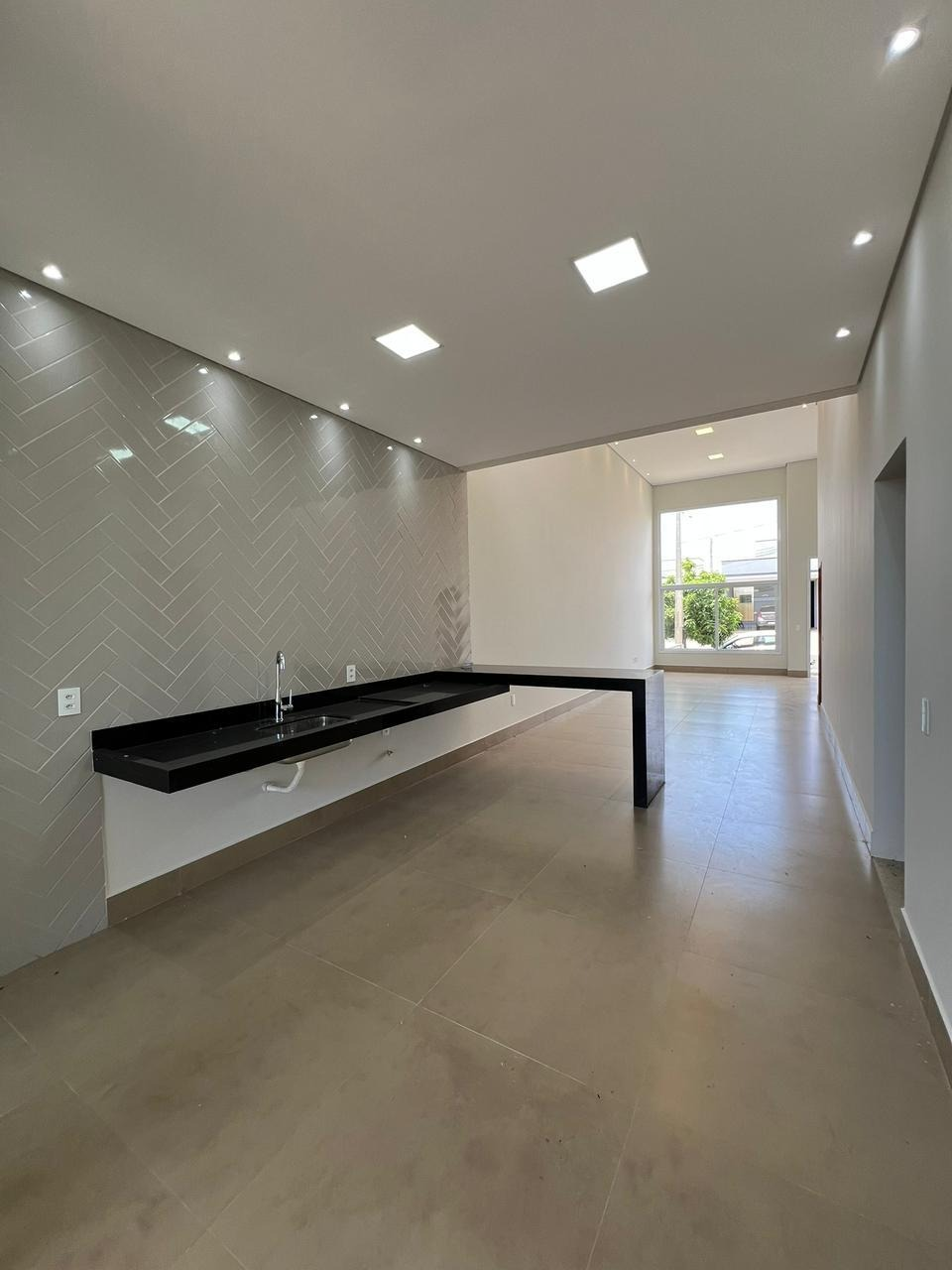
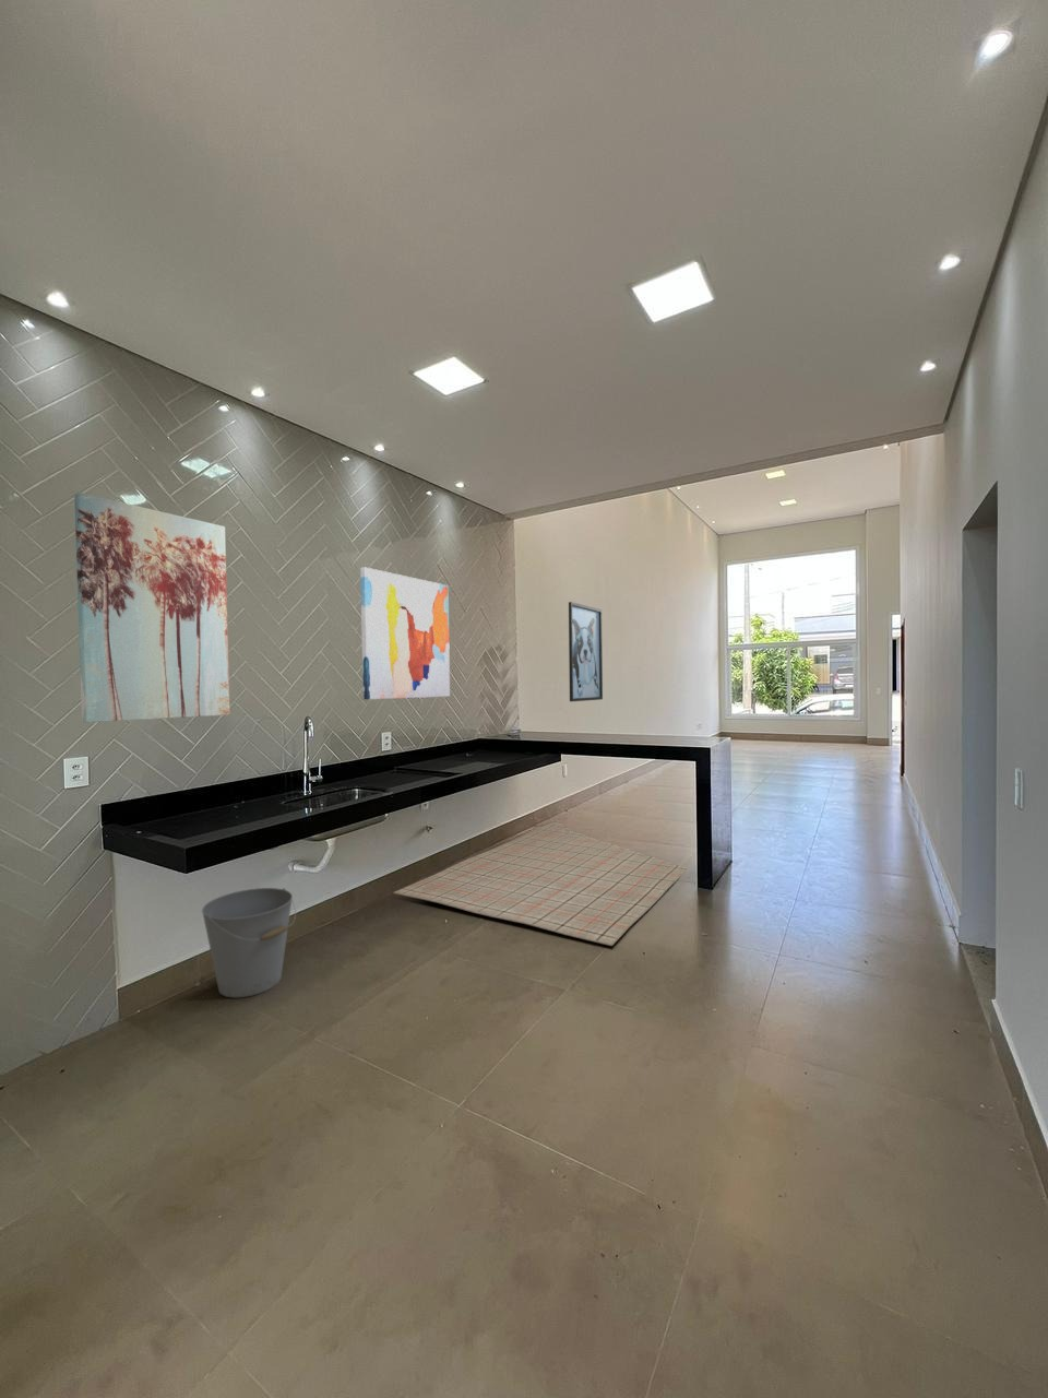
+ wall art [73,491,230,724]
+ wall art [568,601,603,702]
+ bucket [200,887,297,998]
+ wall art [359,566,451,700]
+ rug [392,820,689,947]
